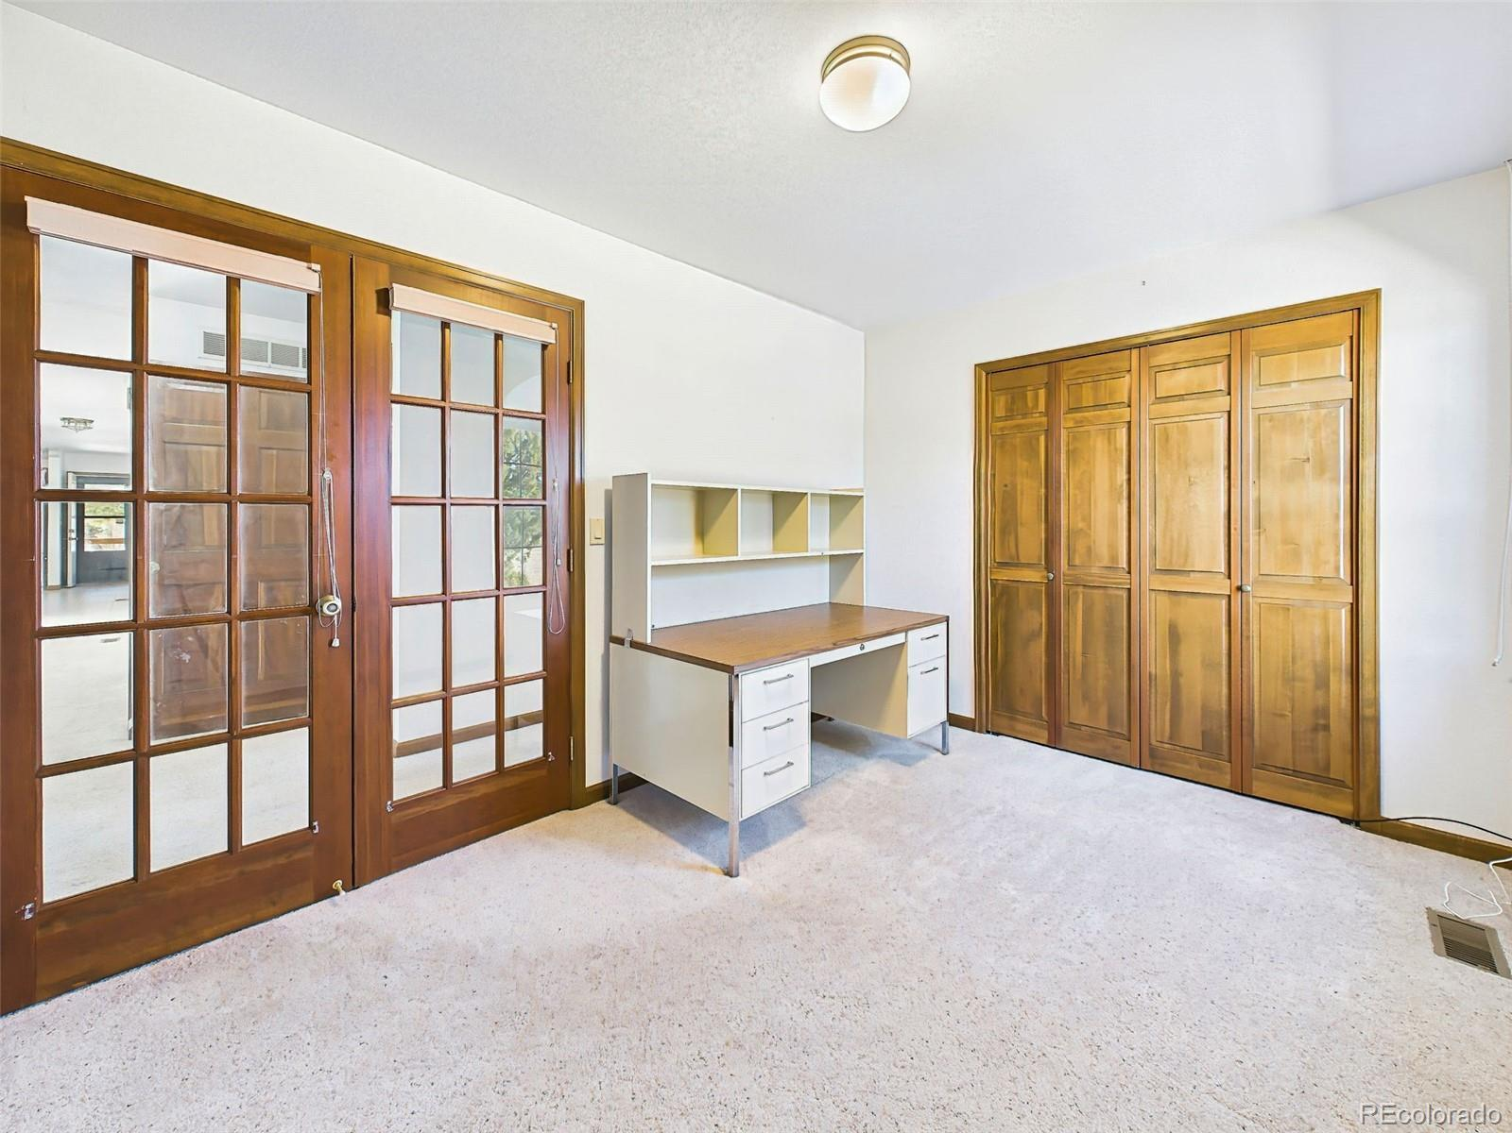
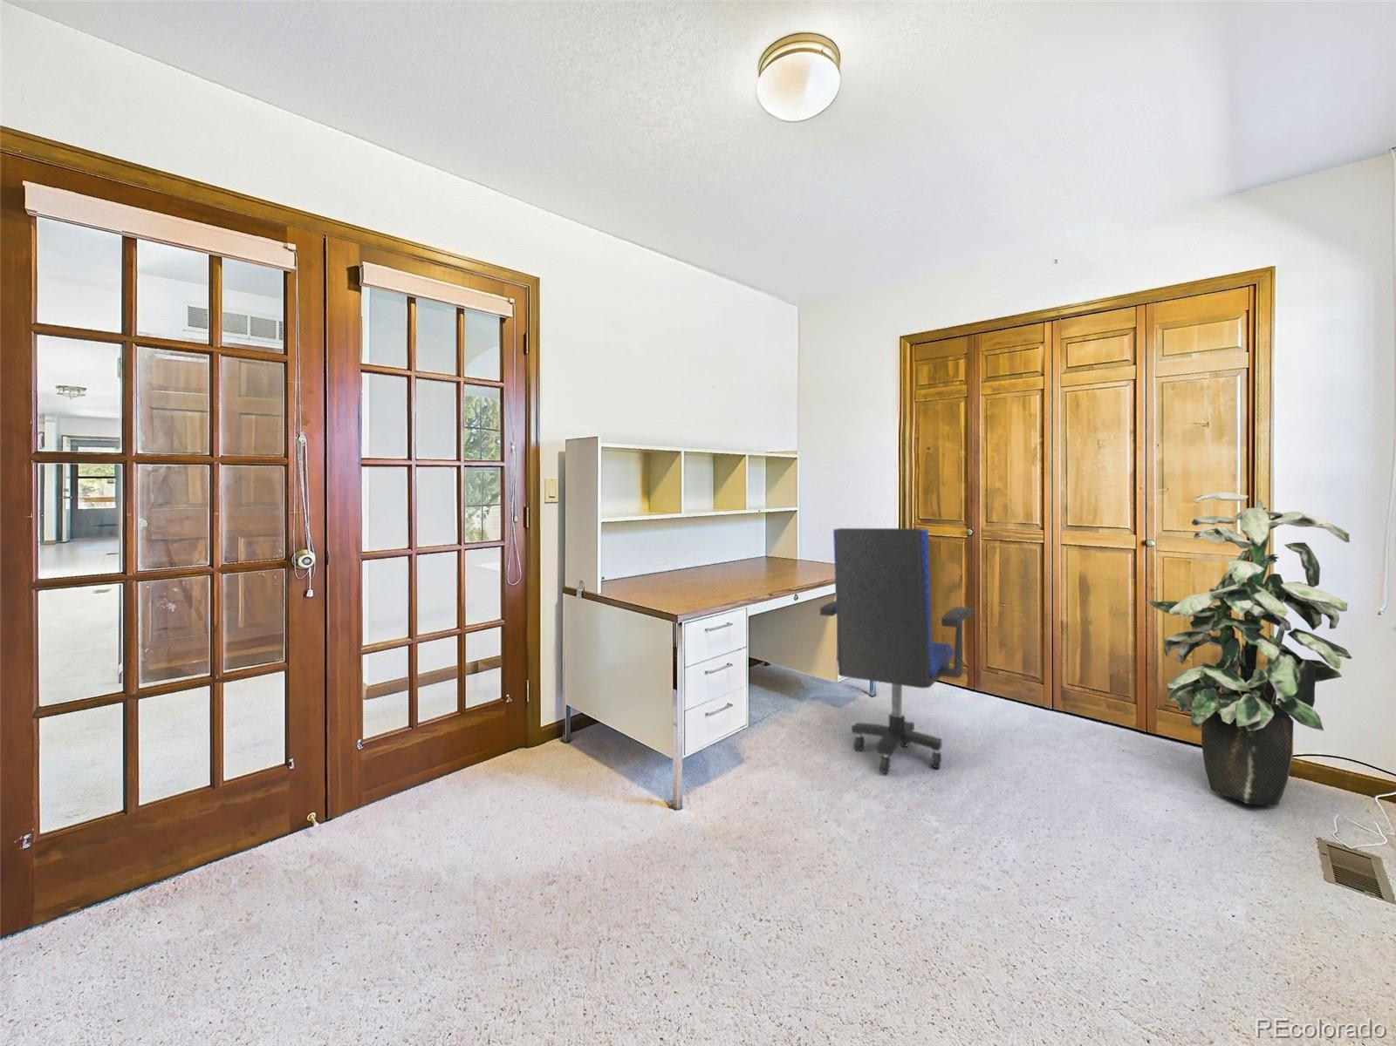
+ office chair [819,527,975,774]
+ indoor plant [1144,491,1352,806]
